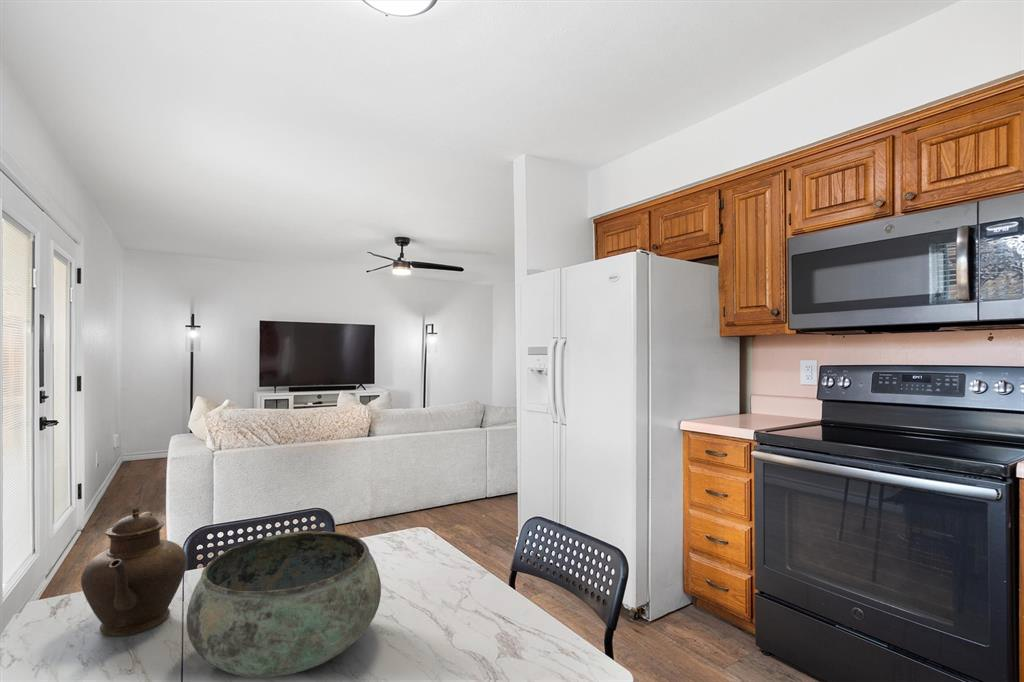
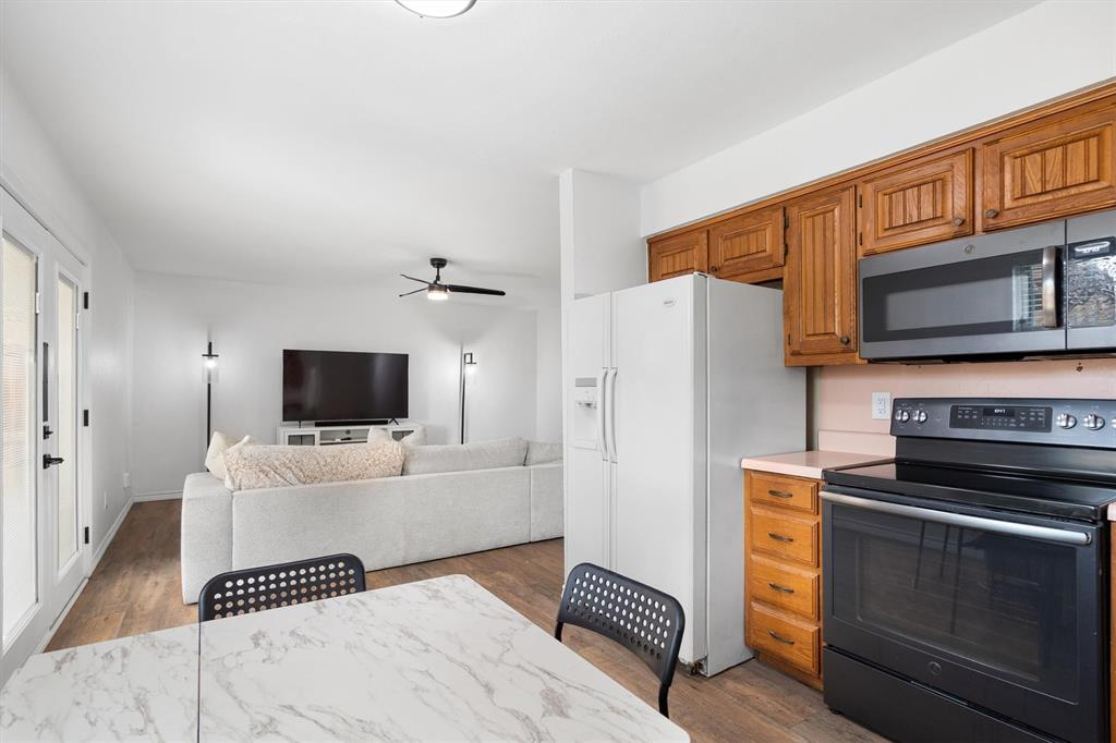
- bowl [185,530,382,679]
- teapot [80,507,188,637]
